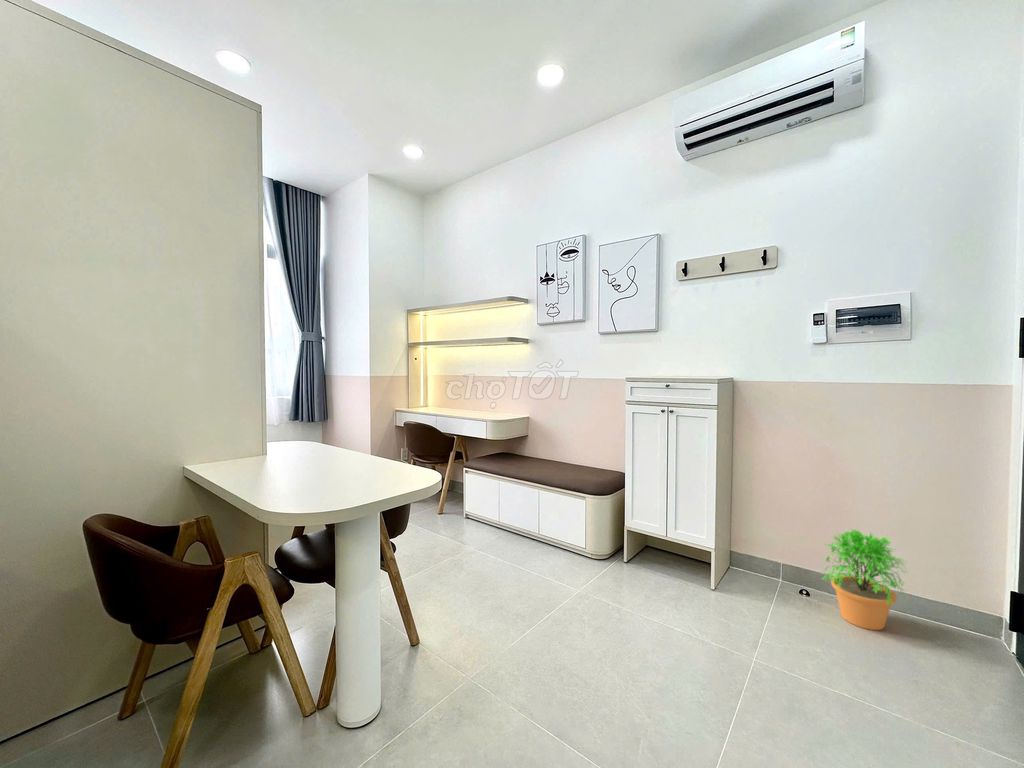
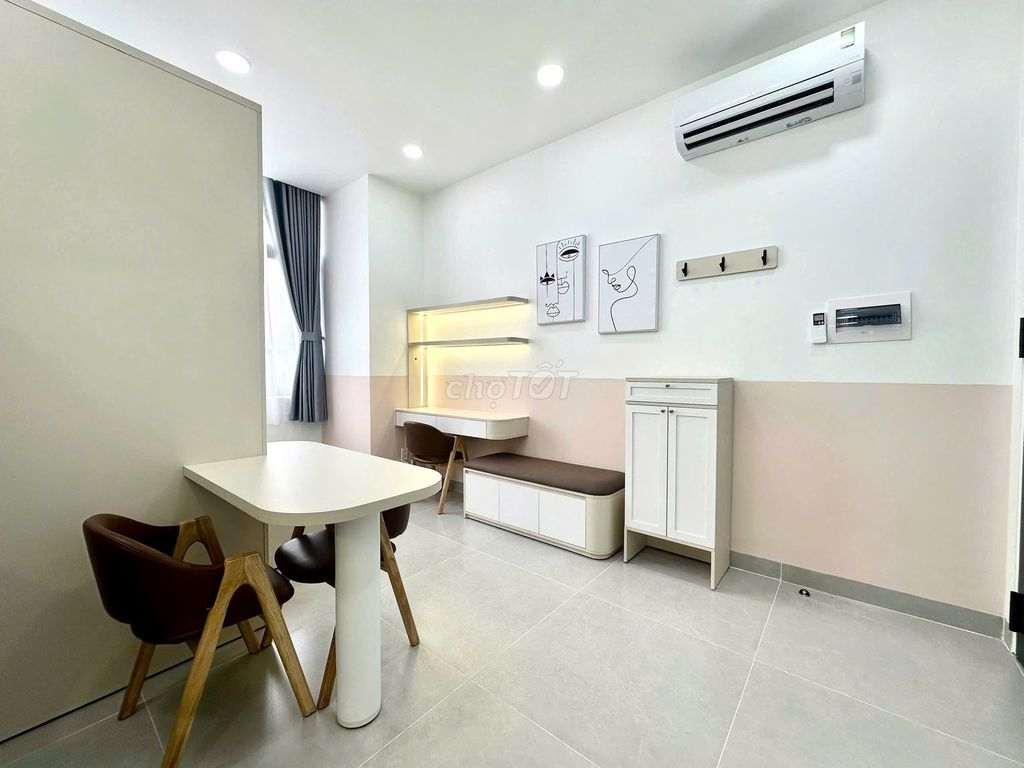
- potted plant [820,528,910,631]
